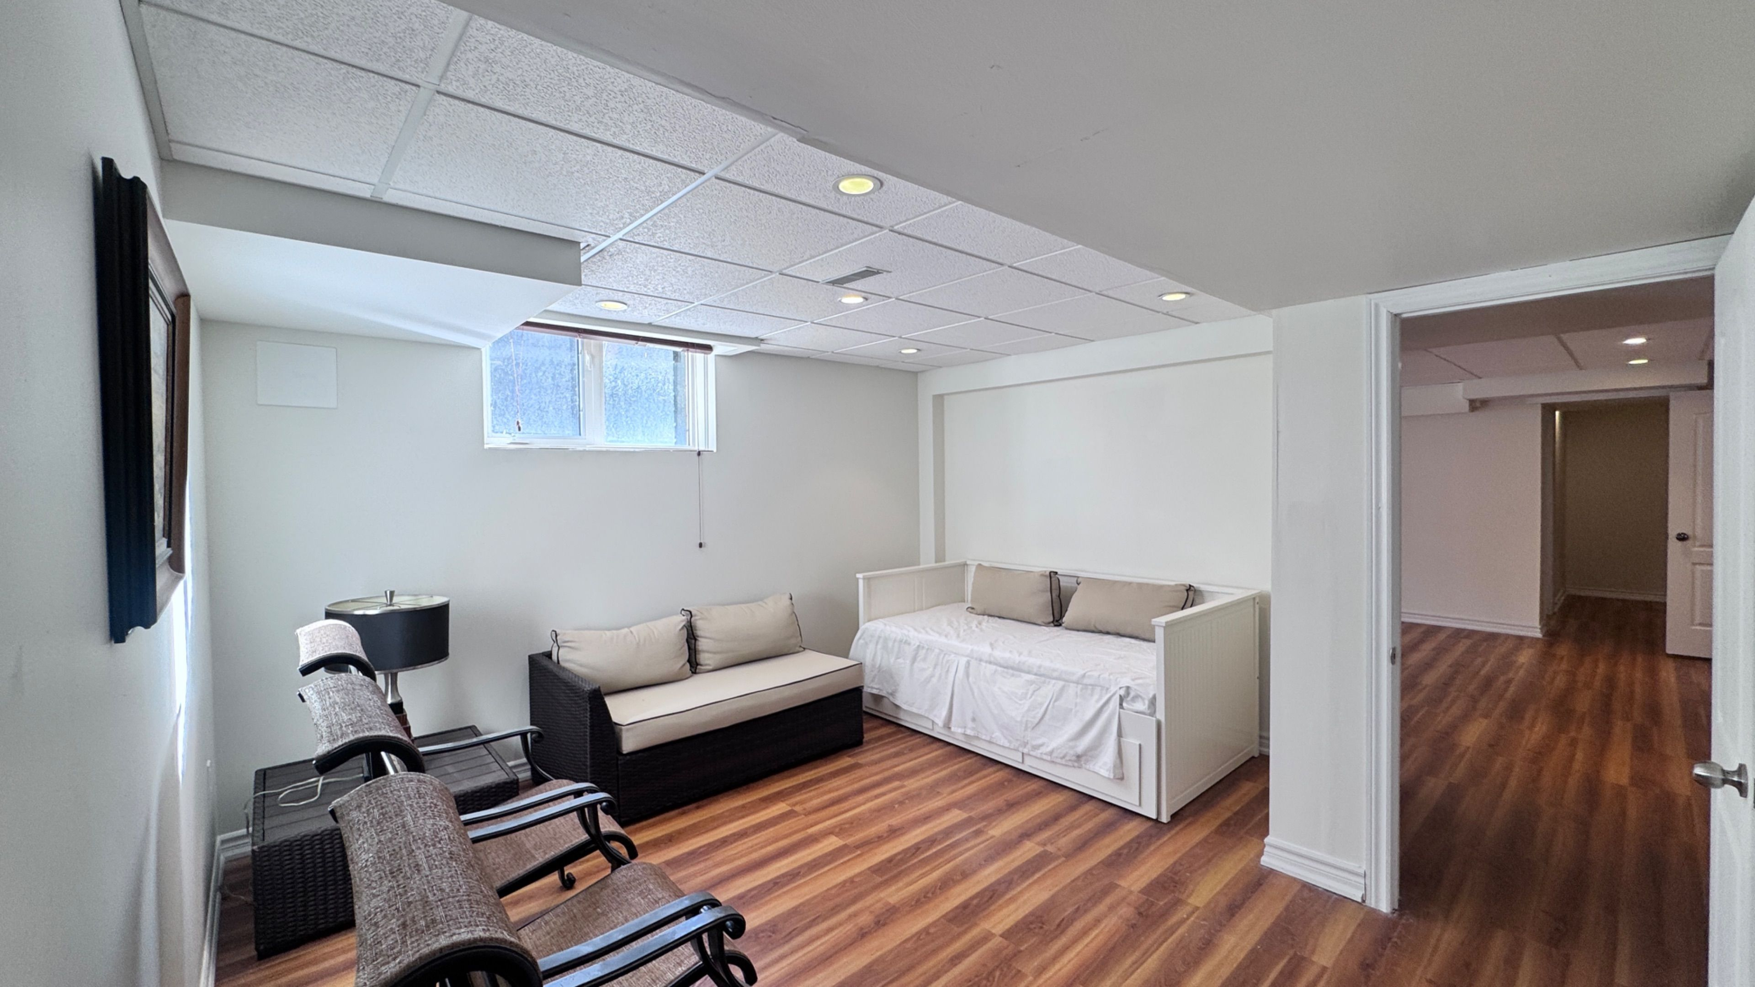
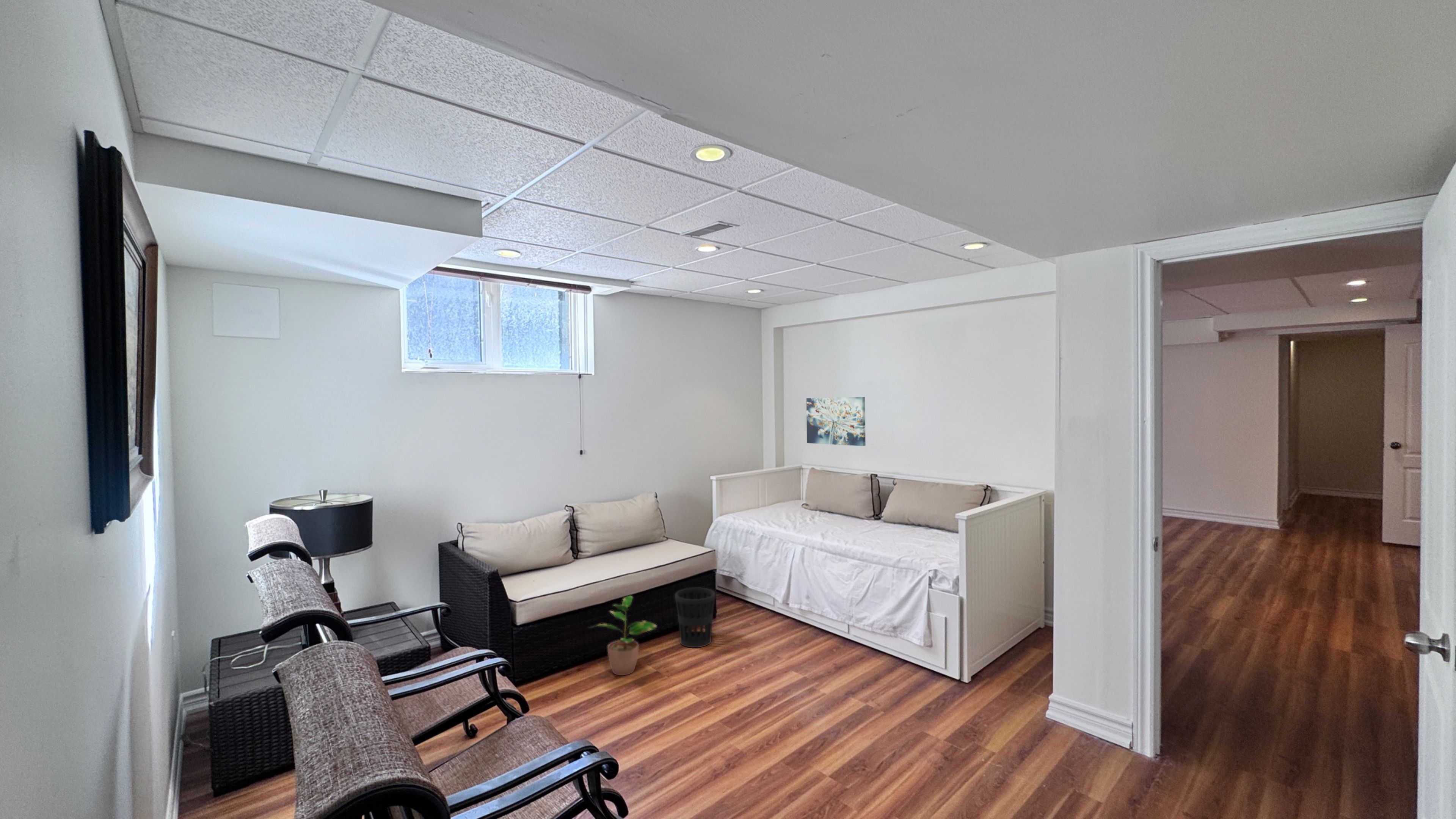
+ potted plant [587,595,657,676]
+ wastebasket [675,587,716,648]
+ wall art [806,397,866,447]
